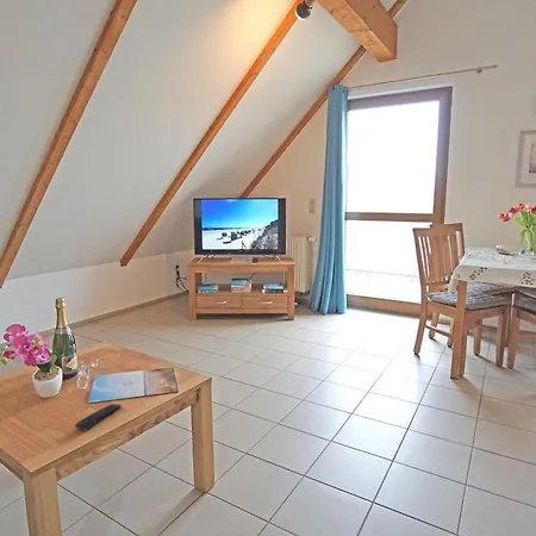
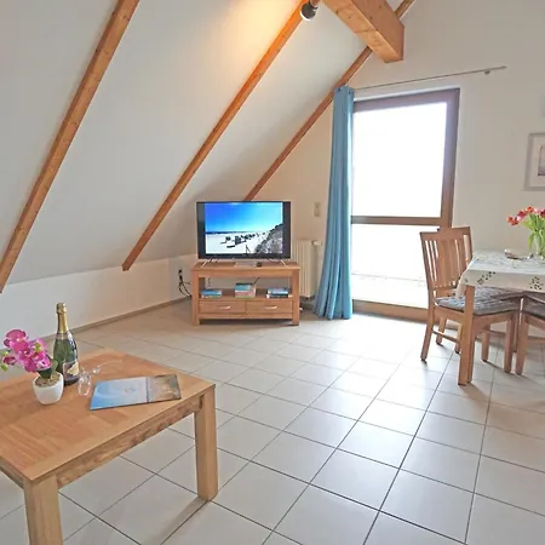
- remote control [74,403,121,431]
